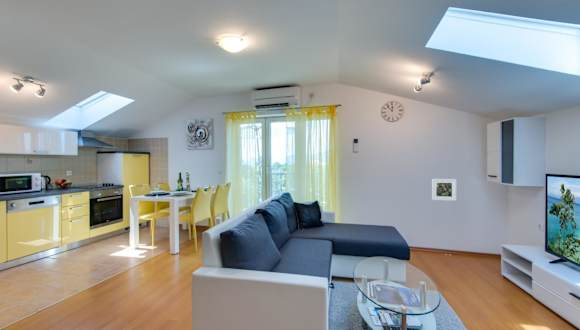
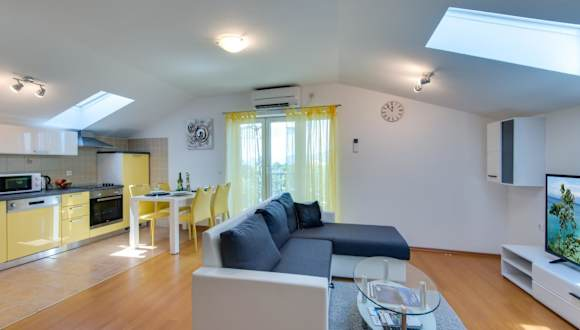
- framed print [431,178,457,202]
